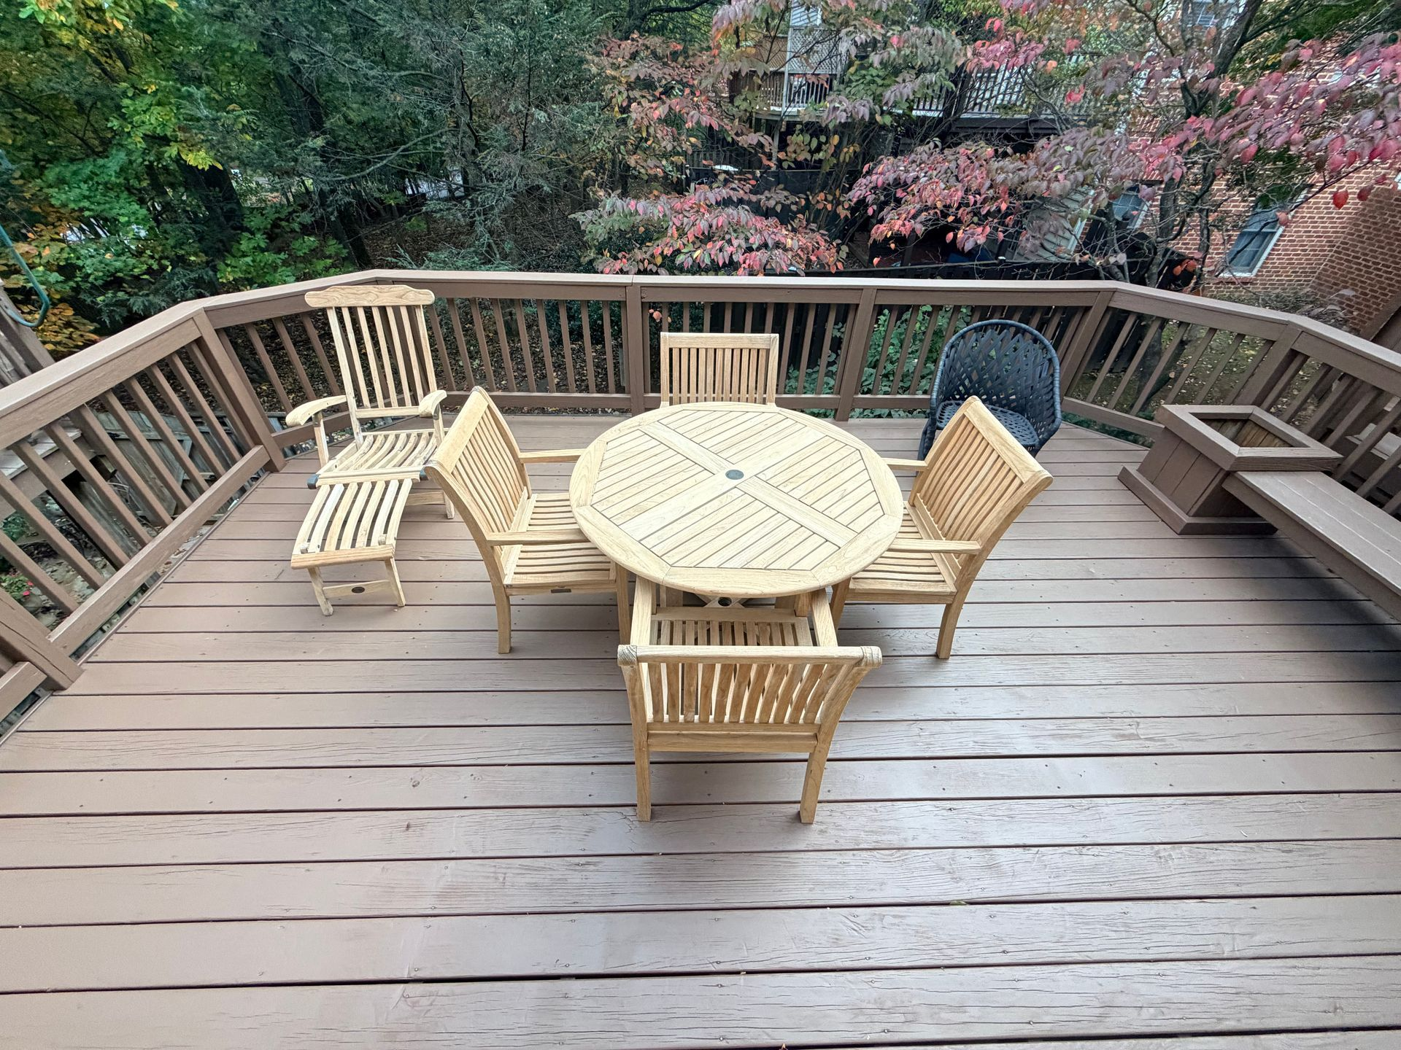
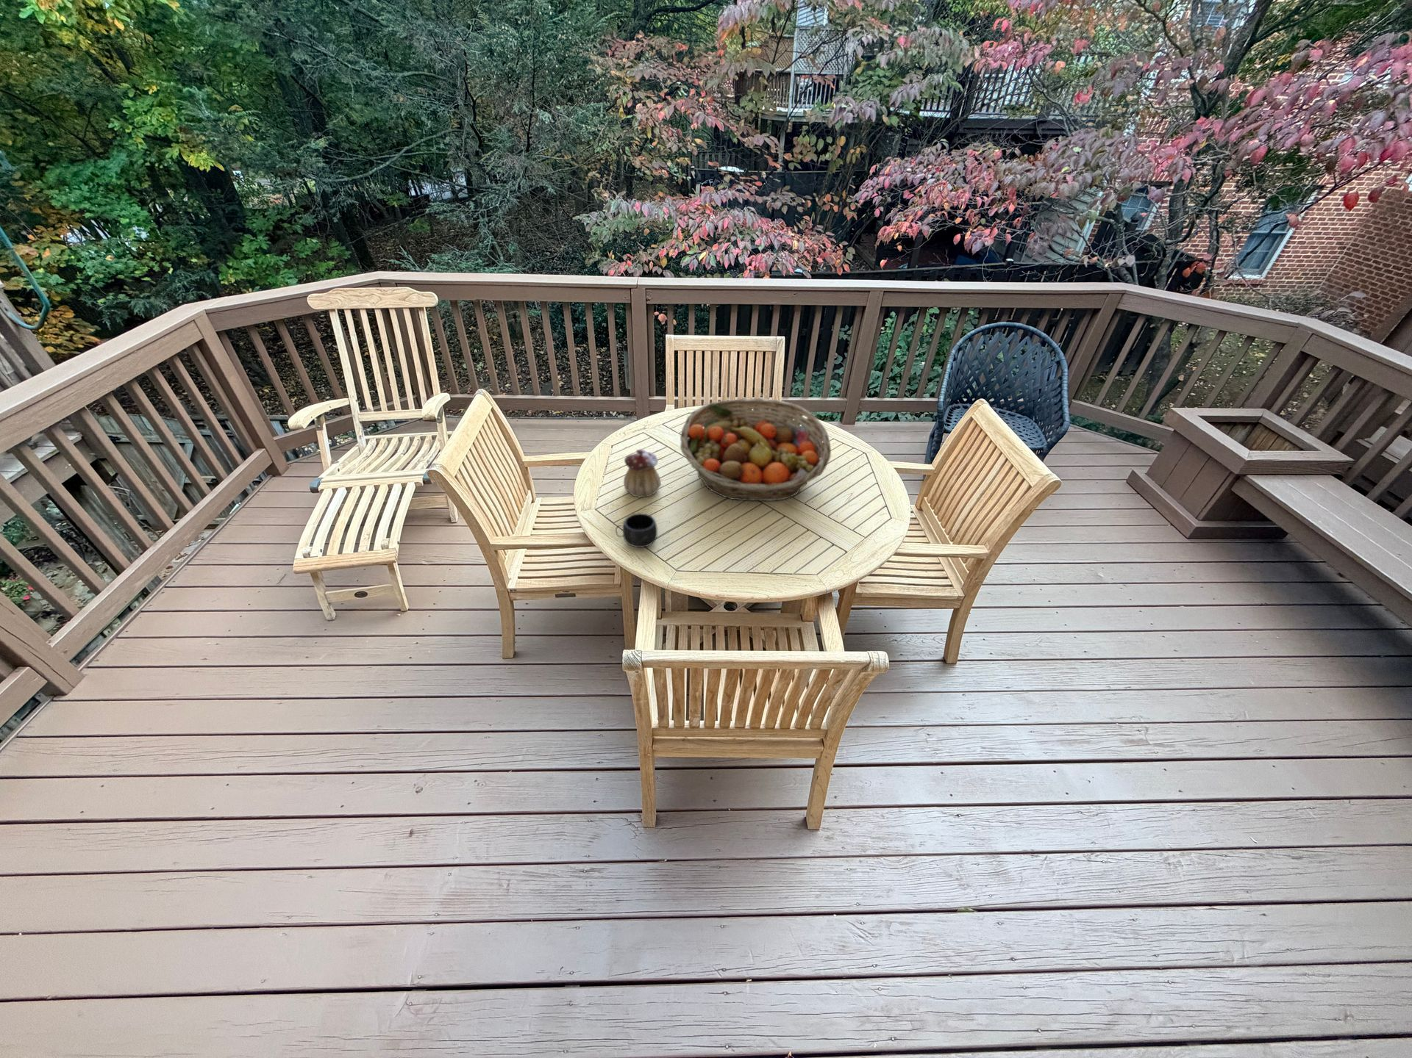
+ teapot [623,448,662,498]
+ fruit basket [679,398,832,502]
+ mug [615,512,658,548]
